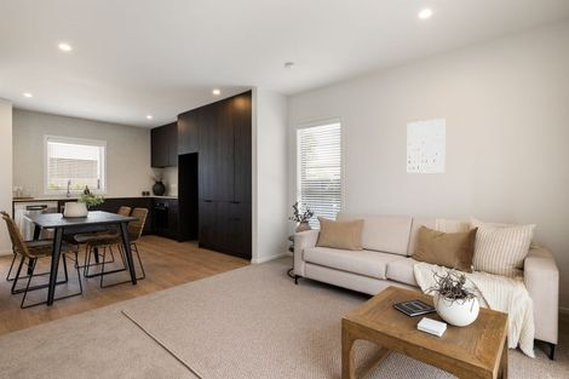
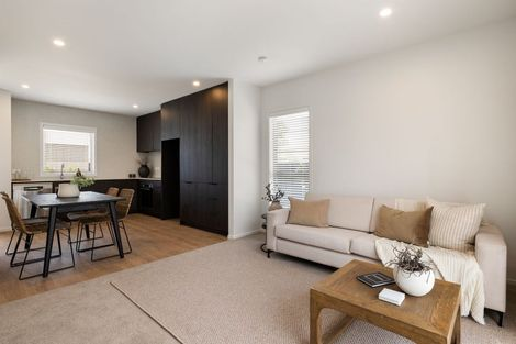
- wall art [406,117,446,174]
